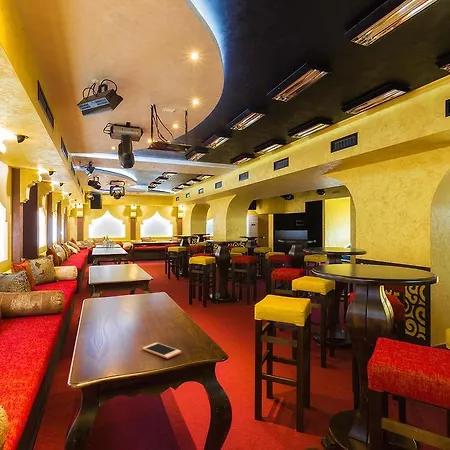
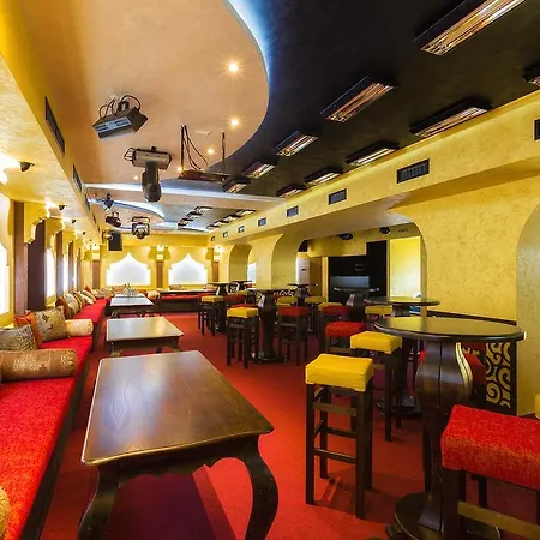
- cell phone [142,342,182,360]
